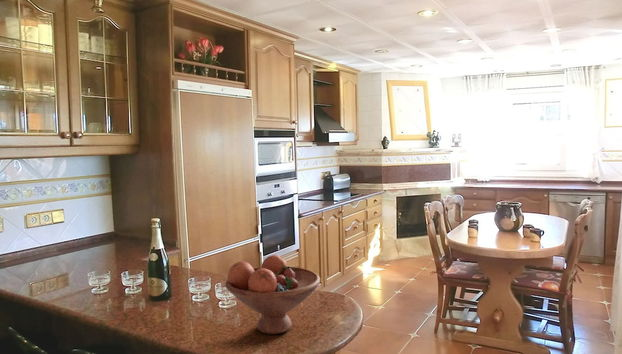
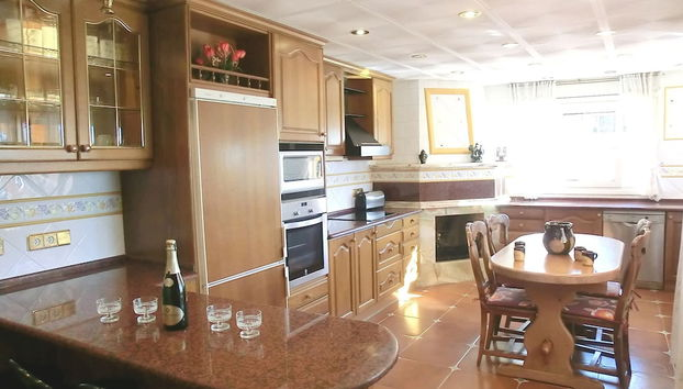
- fruit bowl [224,254,321,335]
